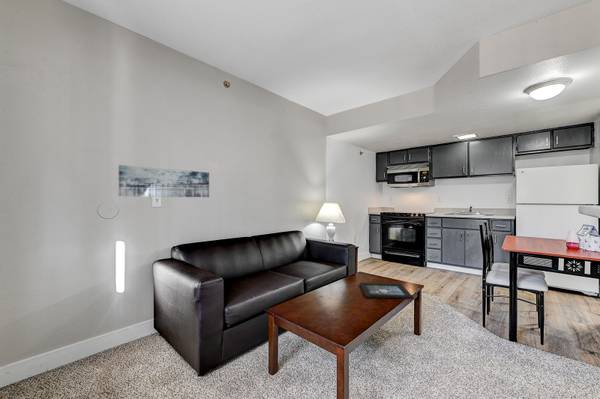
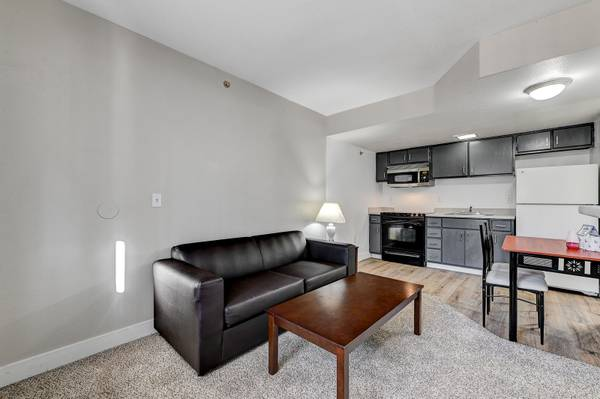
- wall art [117,164,210,198]
- decorative tray [359,282,414,300]
